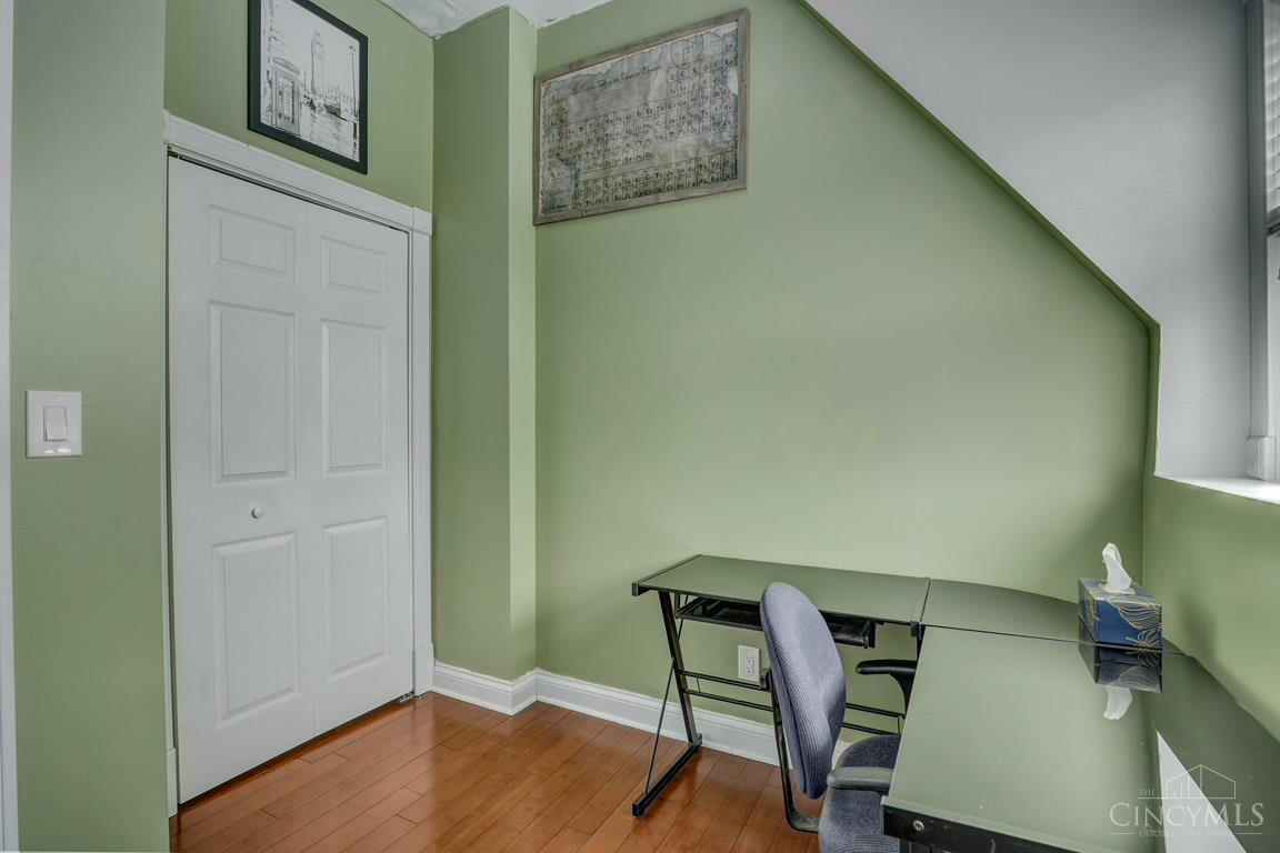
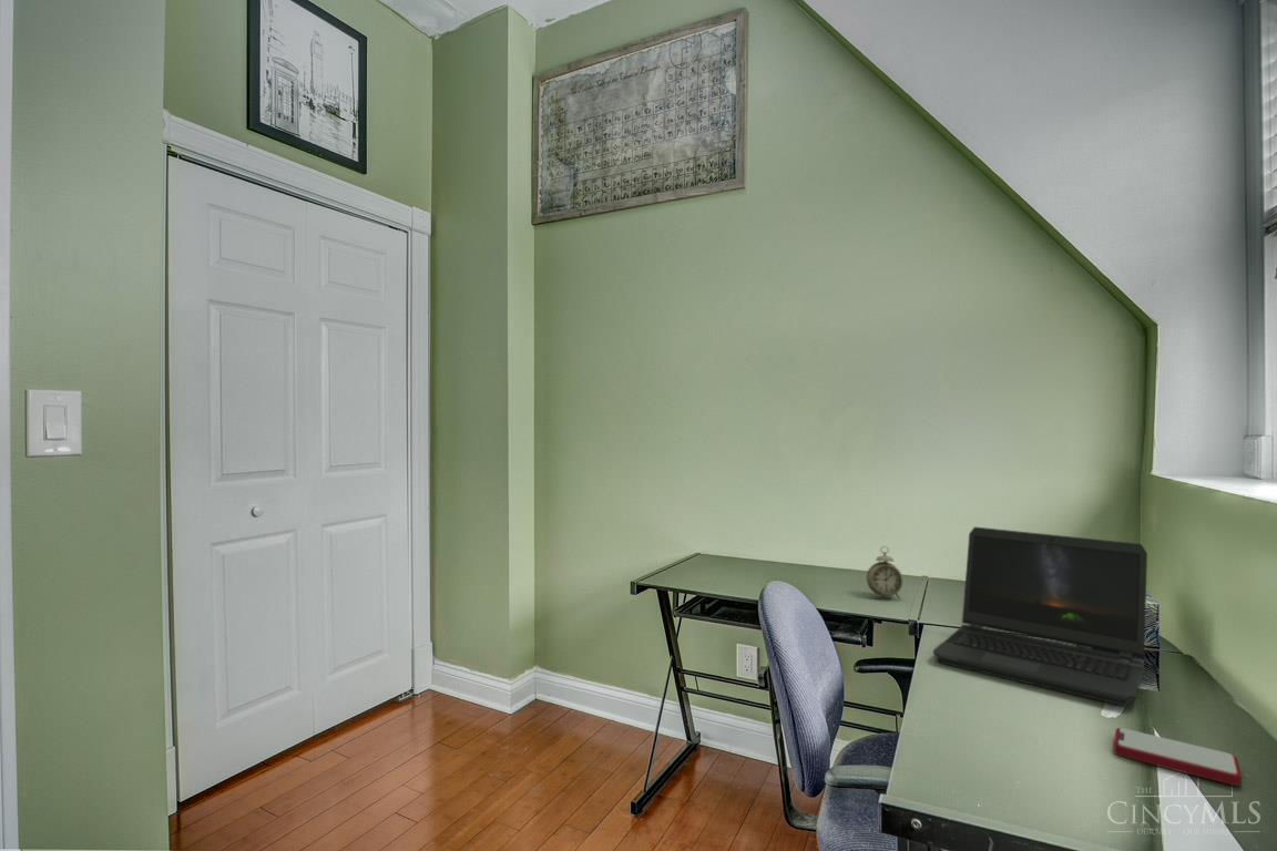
+ laptop computer [932,526,1148,707]
+ smartphone [1113,727,1243,787]
+ alarm clock [866,545,905,601]
